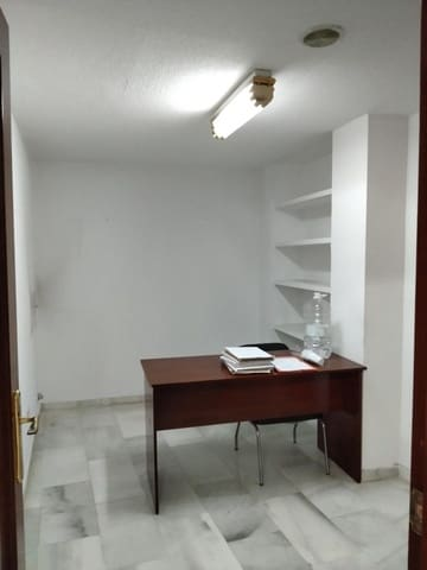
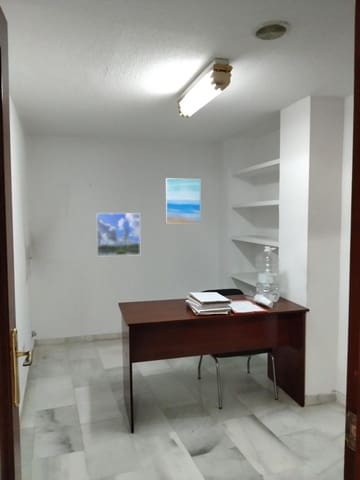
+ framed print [96,212,141,257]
+ wall art [164,177,202,225]
